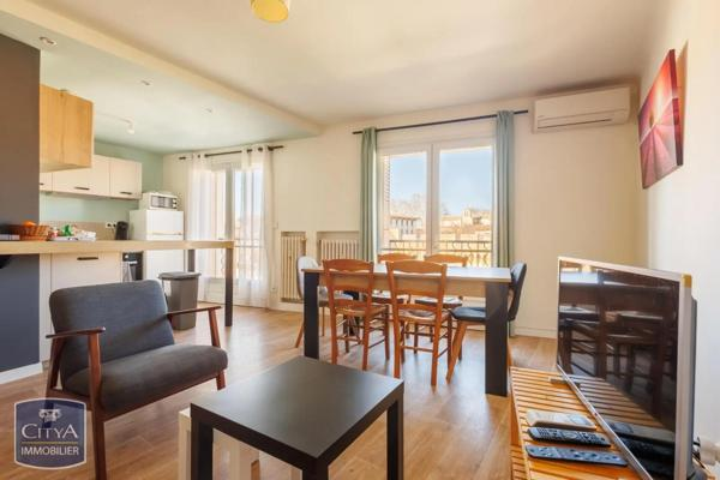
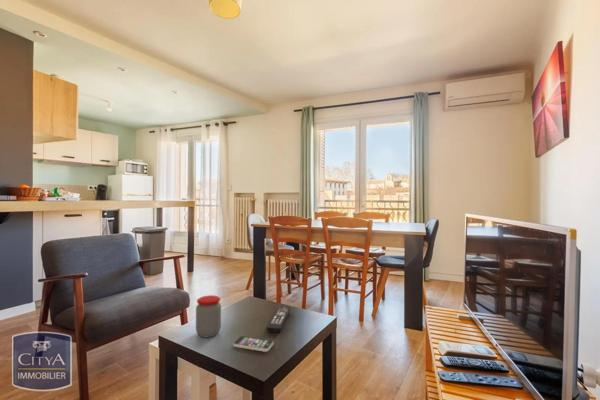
+ jar [195,294,222,338]
+ remote control [266,306,292,334]
+ smartphone [232,335,274,353]
